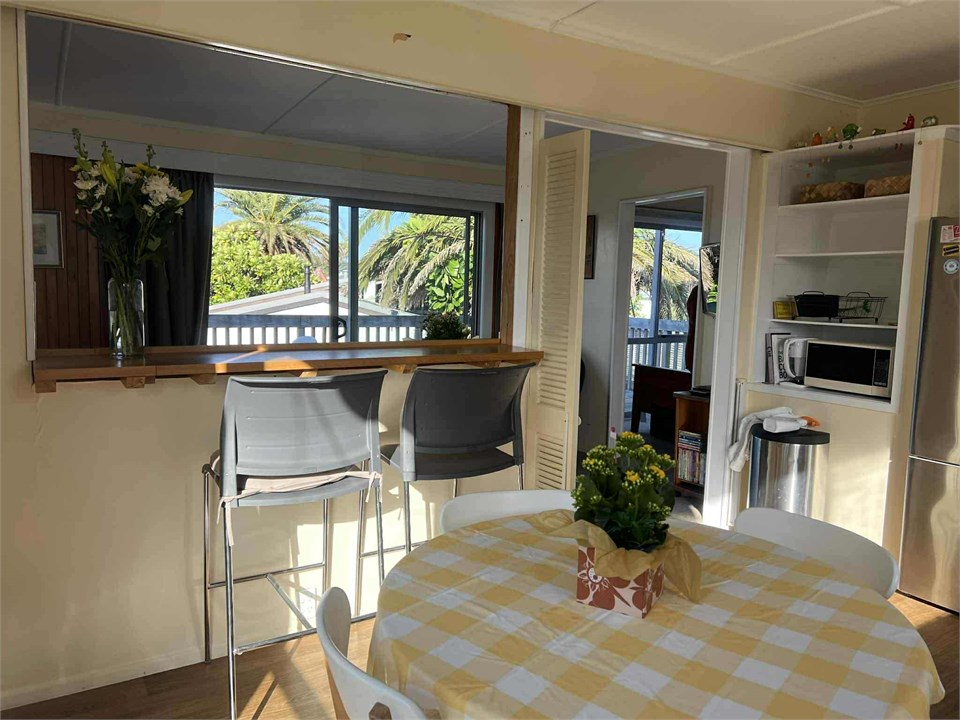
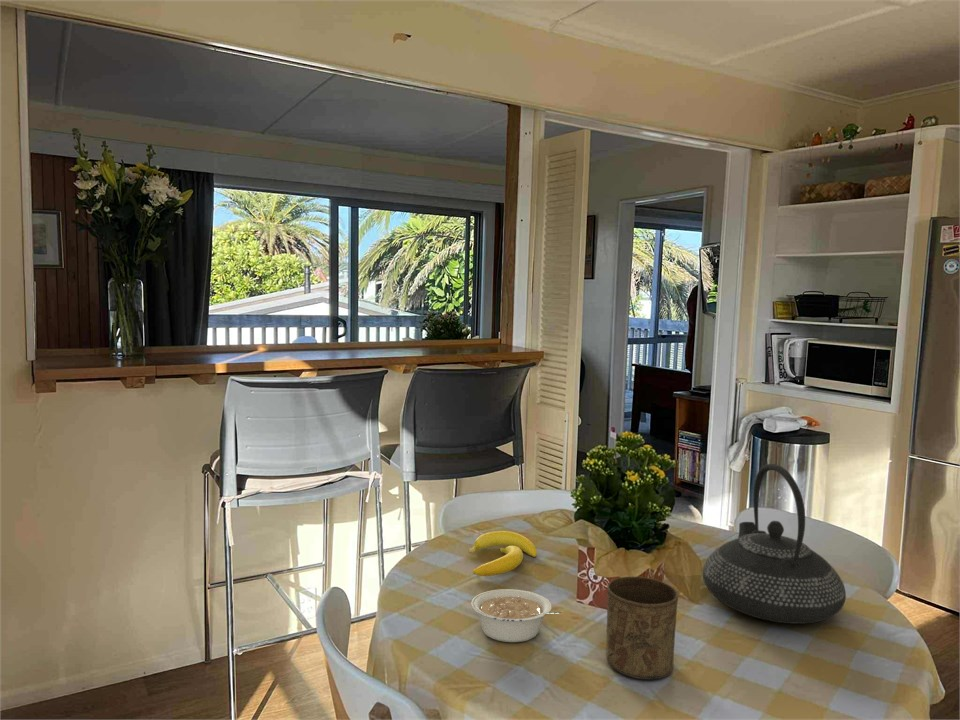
+ legume [470,588,564,643]
+ cup [606,575,679,681]
+ banana [468,530,538,577]
+ teapot [702,463,847,625]
